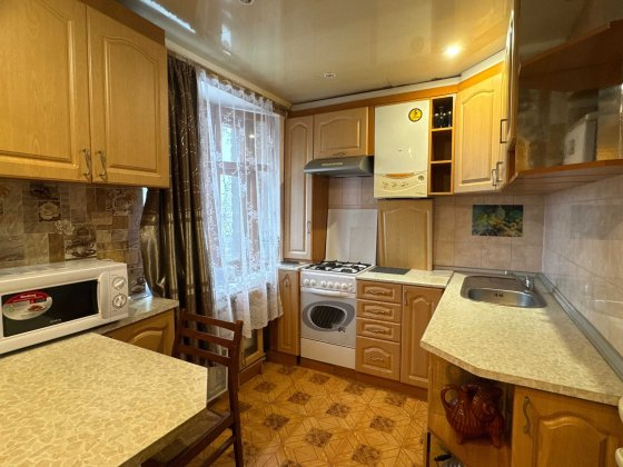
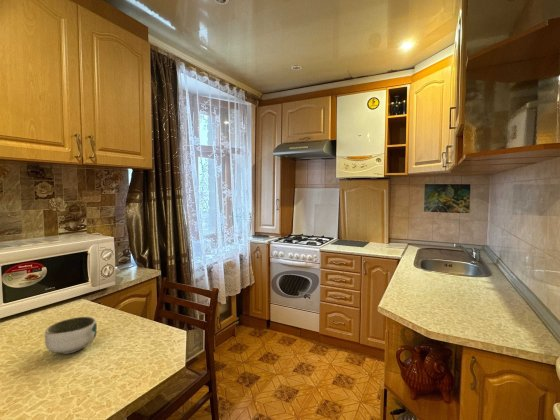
+ bowl [44,316,98,355]
